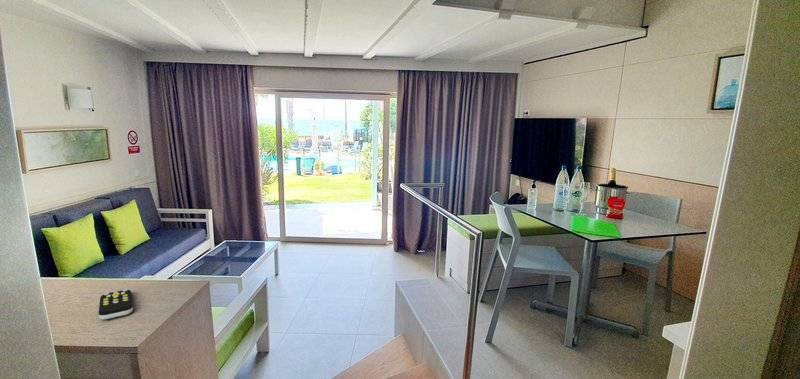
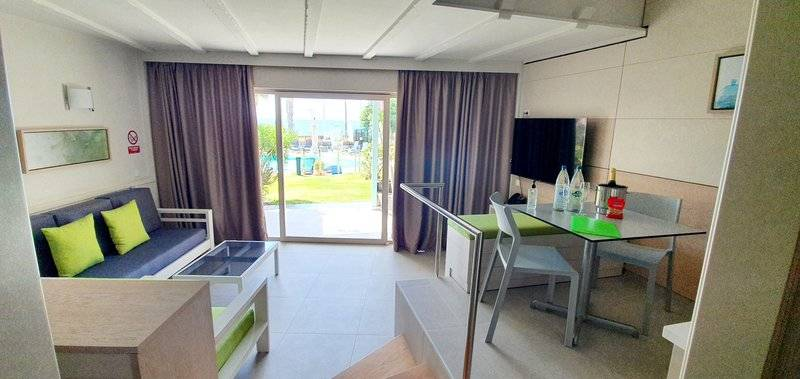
- remote control [98,288,134,320]
